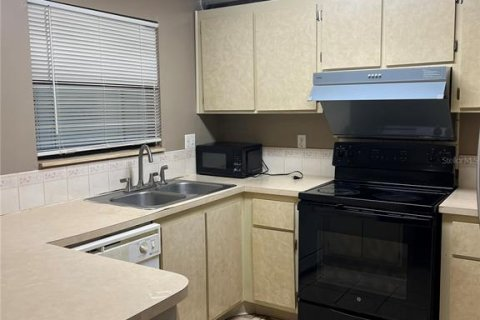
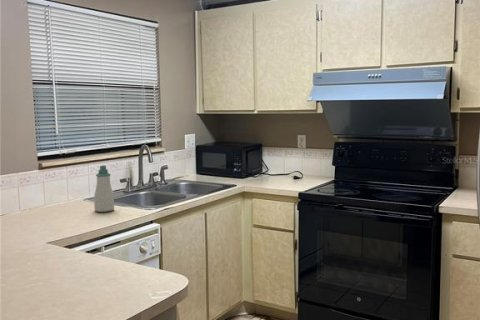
+ soap bottle [93,164,115,213]
